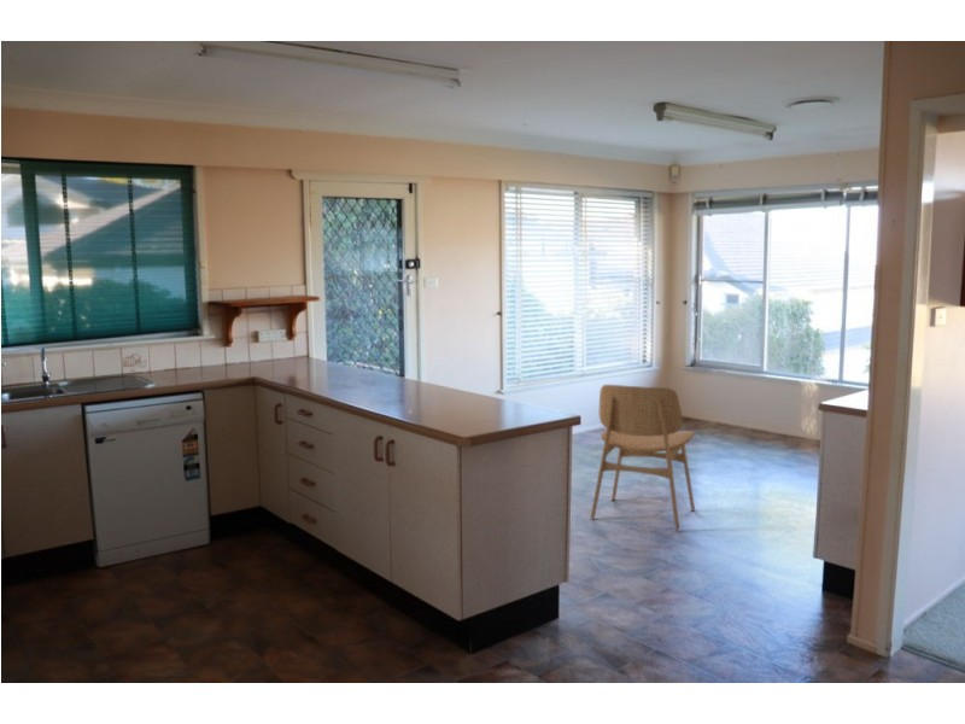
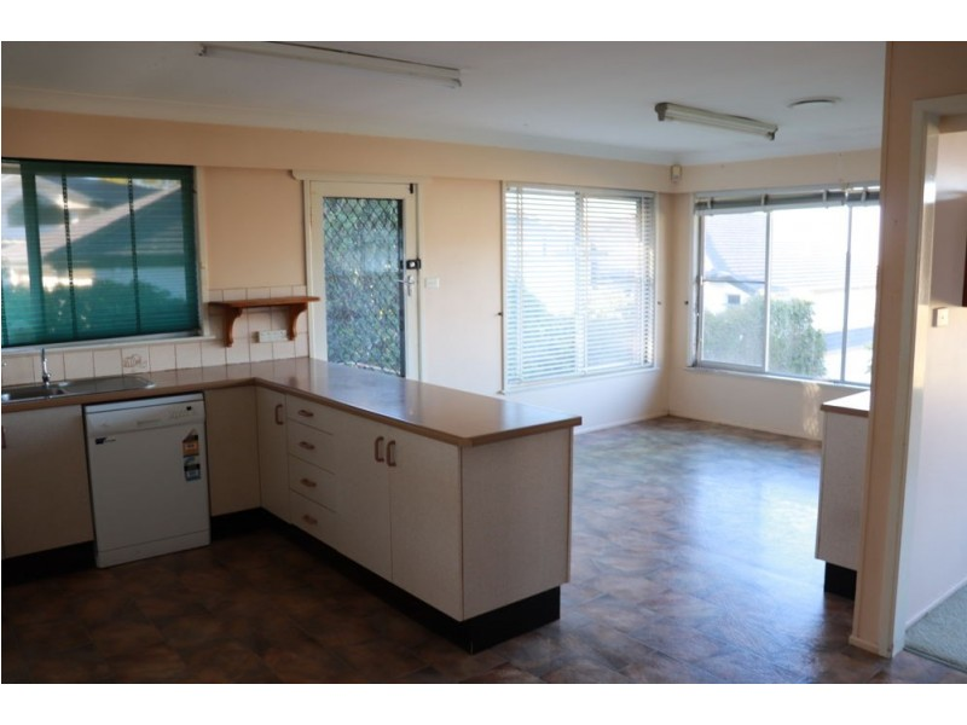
- dining chair [590,384,696,532]
